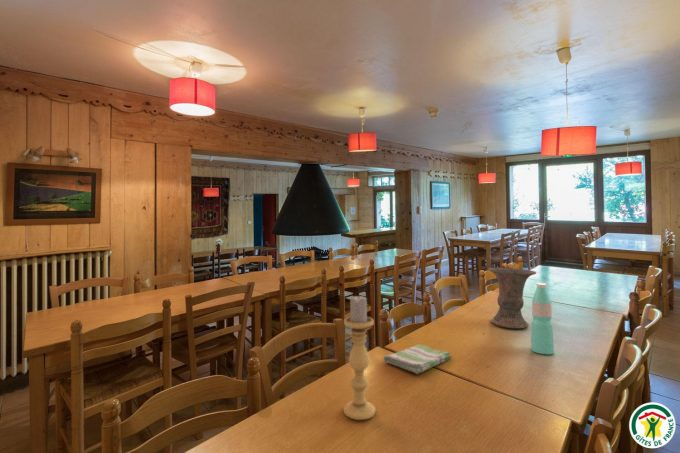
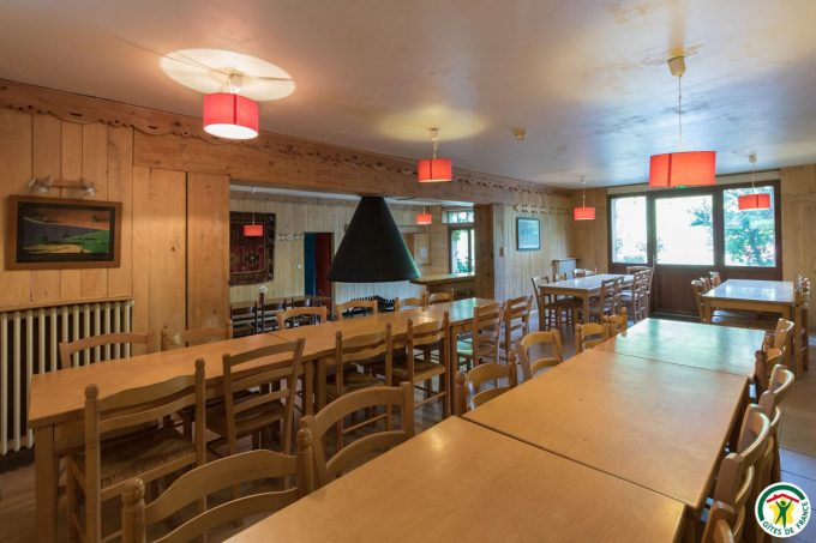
- candle holder [343,294,376,421]
- dish towel [382,344,452,375]
- vase [487,267,537,329]
- water bottle [530,282,555,355]
